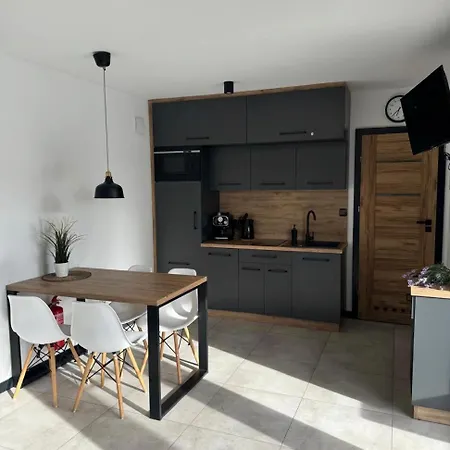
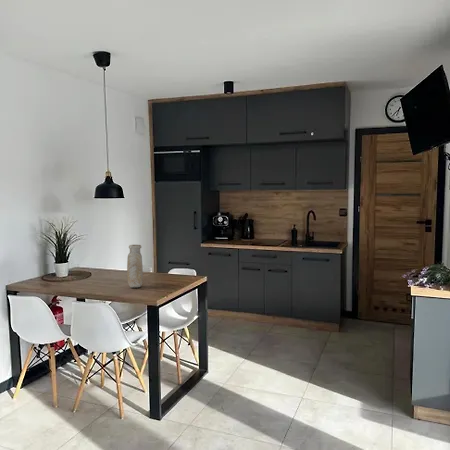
+ vase [126,244,144,289]
